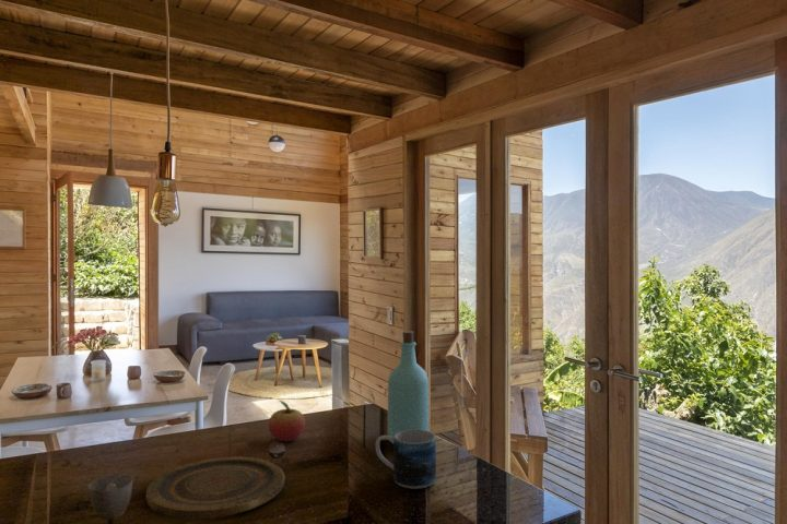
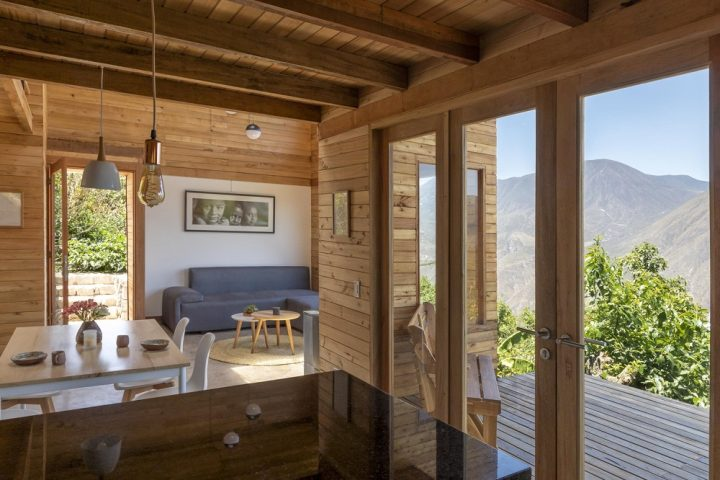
- plate [145,455,286,521]
- bottle [387,331,430,445]
- mug [375,430,437,490]
- fruit [268,400,306,442]
